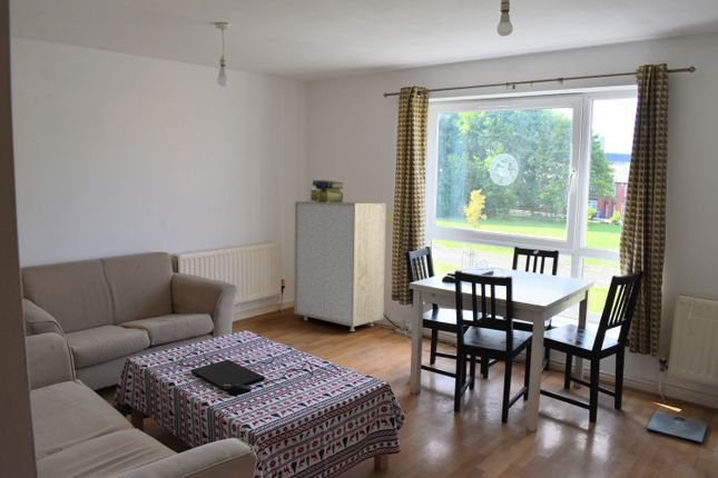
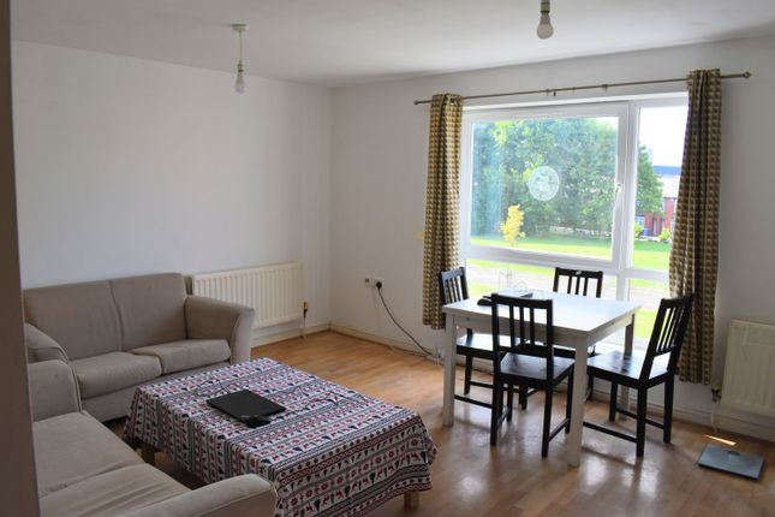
- stack of books [308,179,344,202]
- storage cabinet [293,200,387,332]
